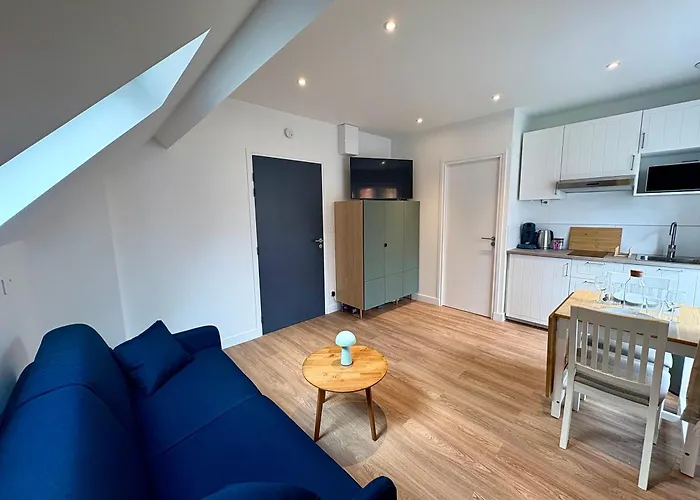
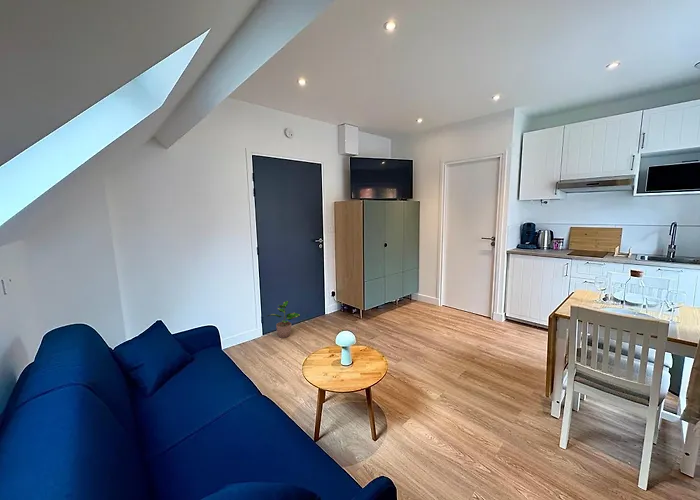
+ potted plant [266,300,301,339]
